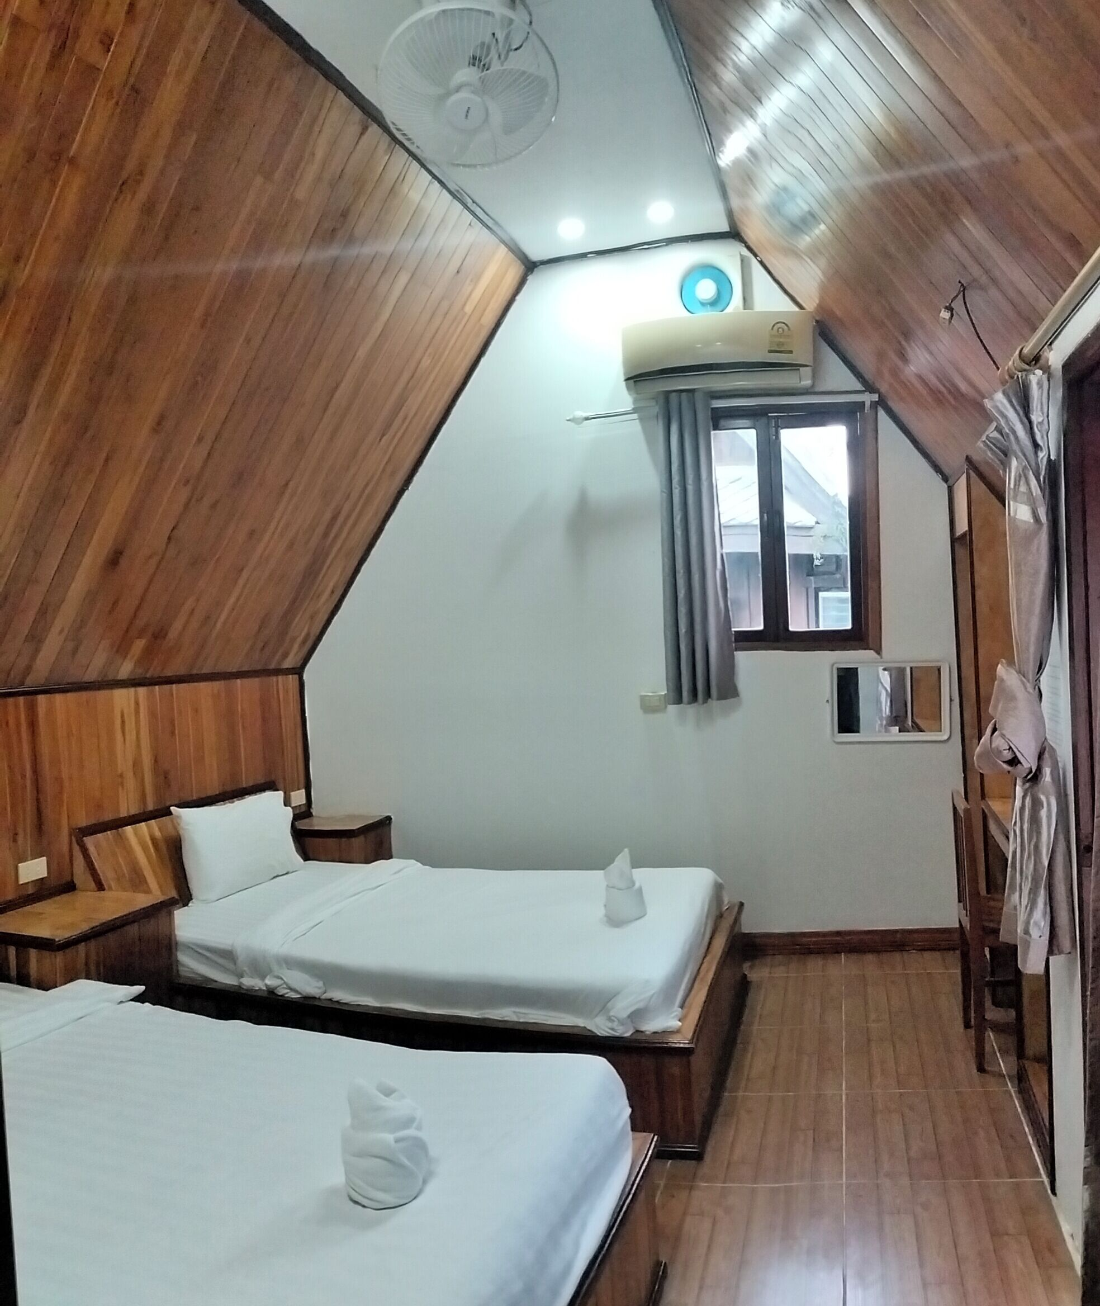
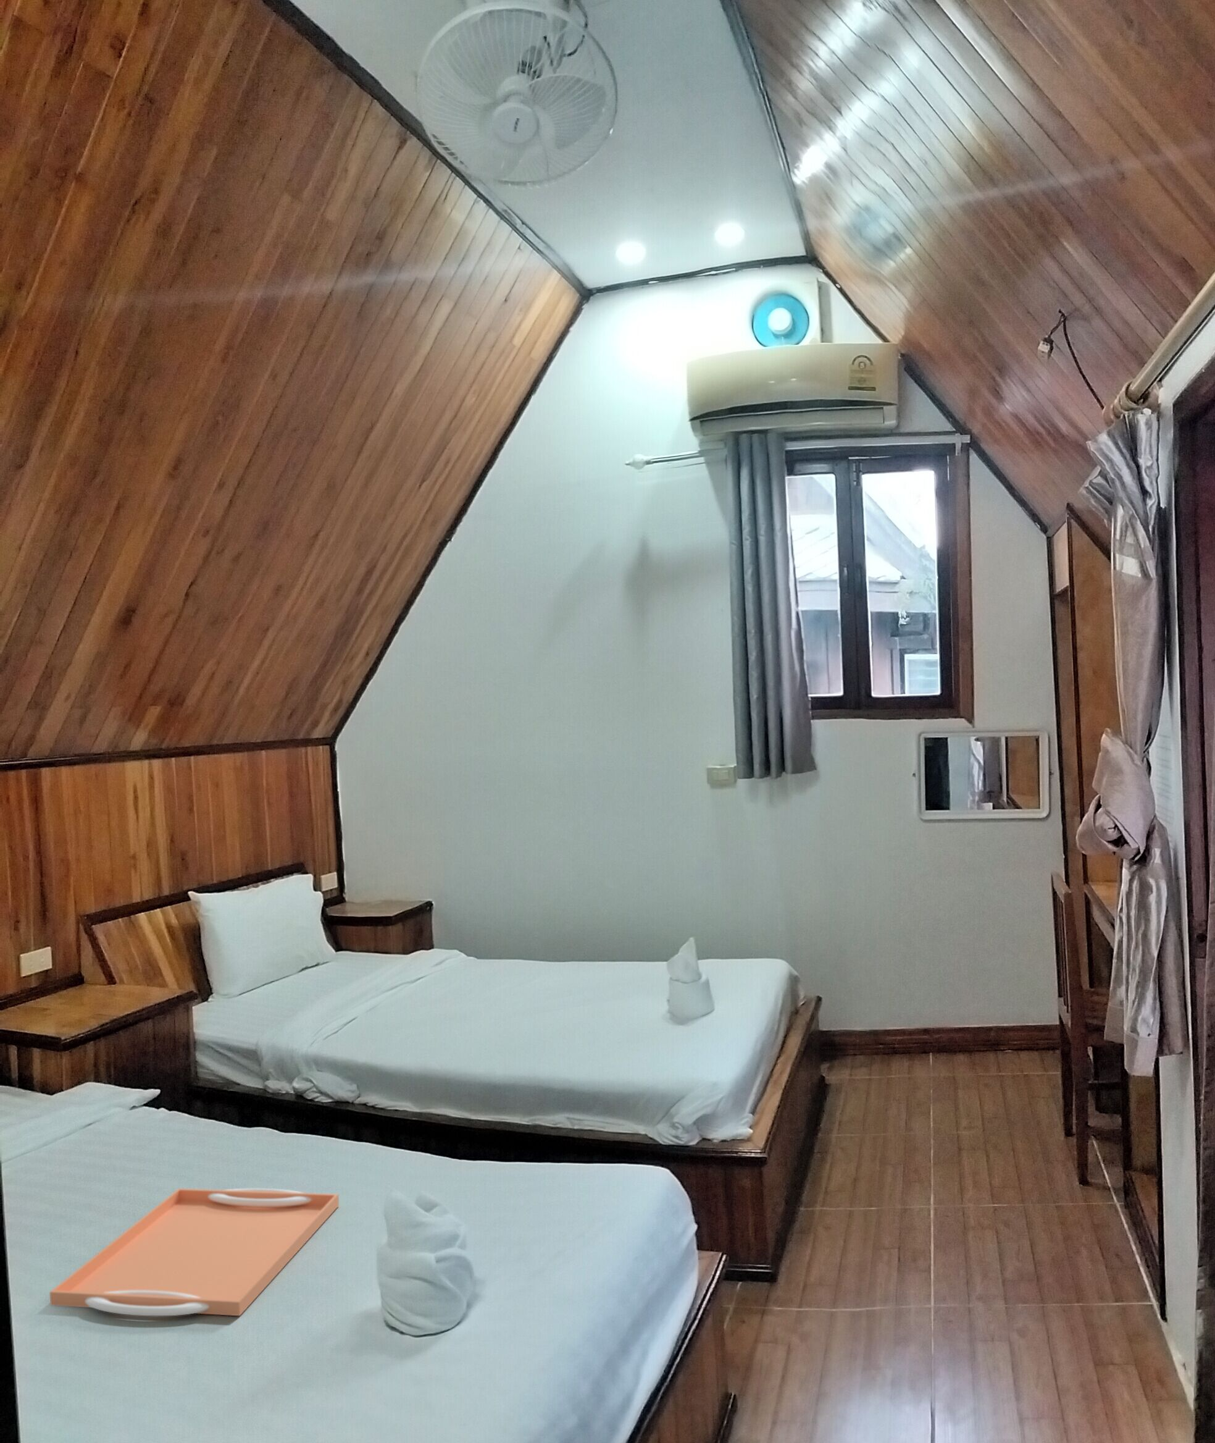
+ serving tray [48,1187,340,1316]
